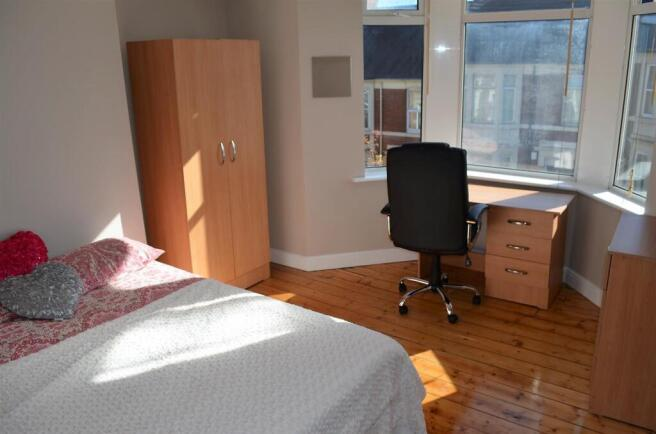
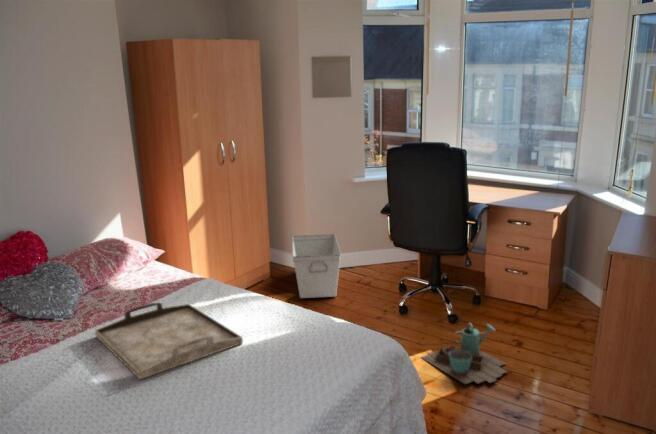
+ serving tray [94,301,244,381]
+ storage bin [291,233,342,299]
+ watering can [420,322,509,386]
